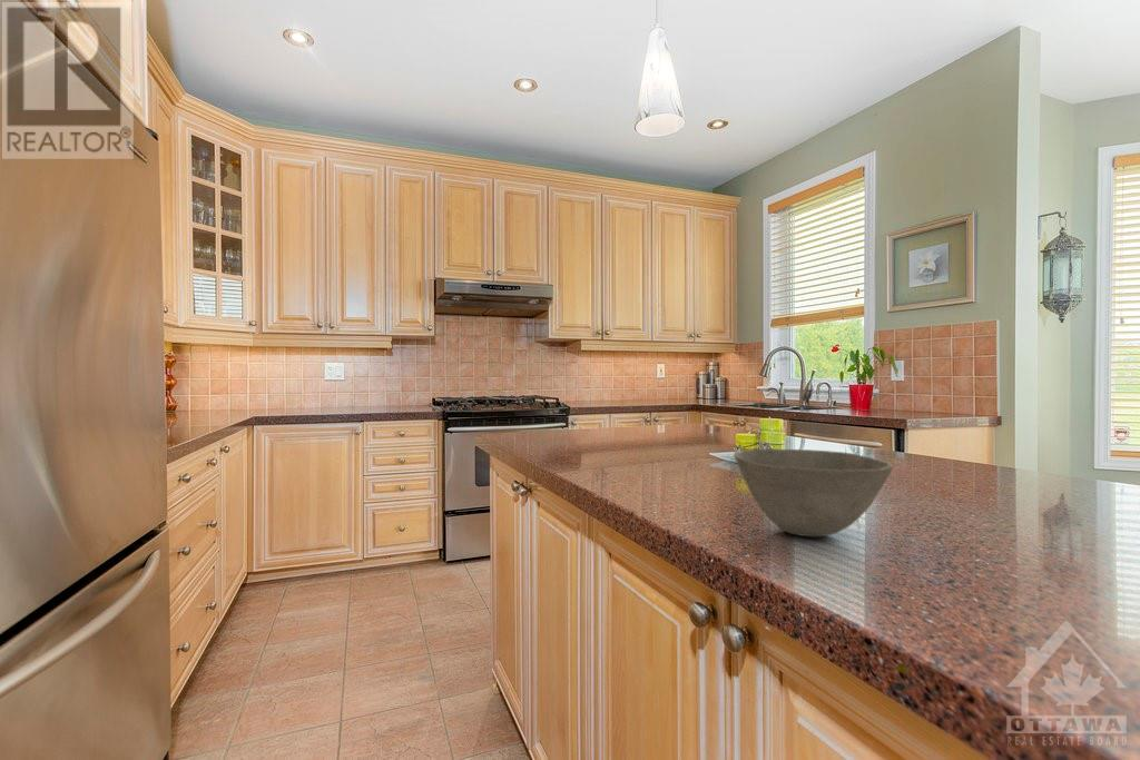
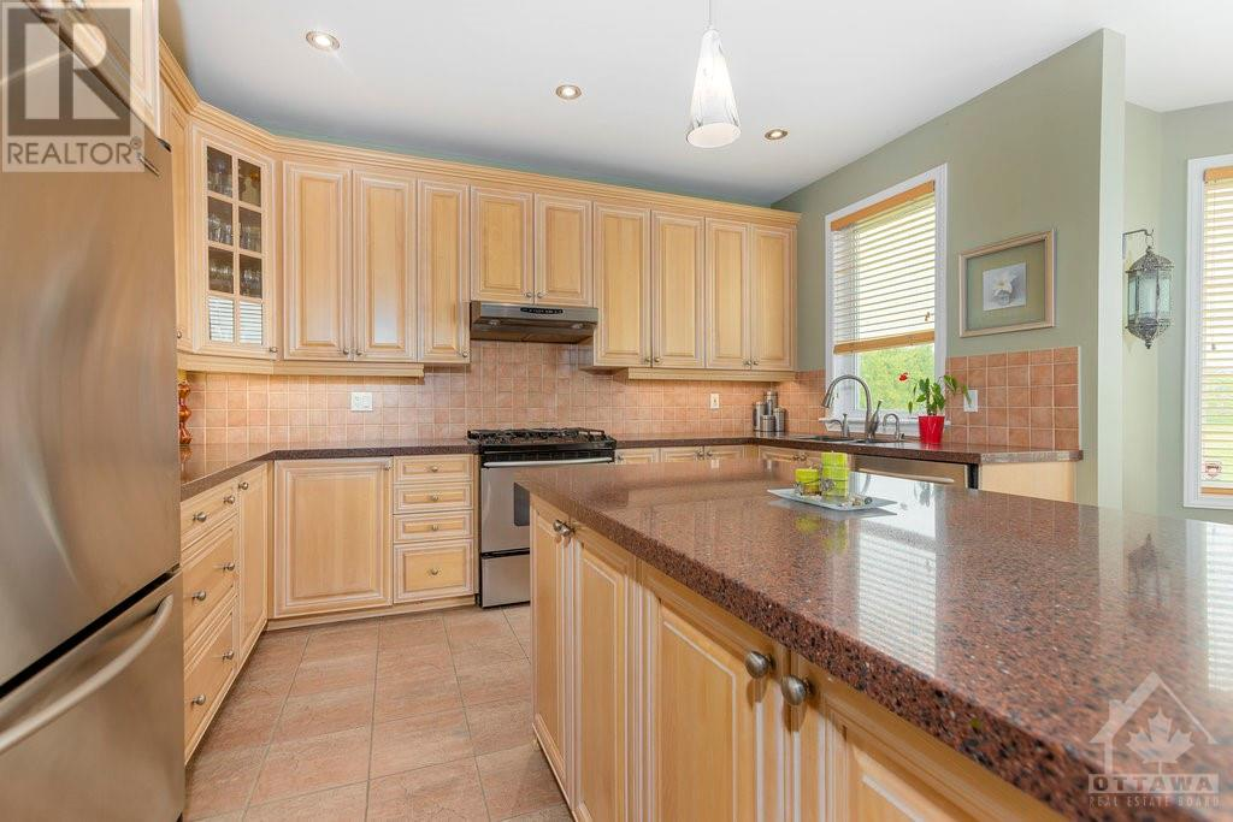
- bowl [734,447,894,537]
